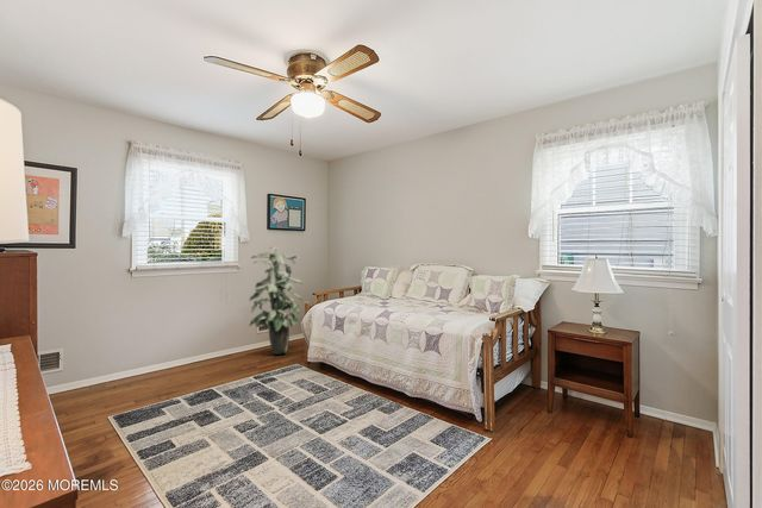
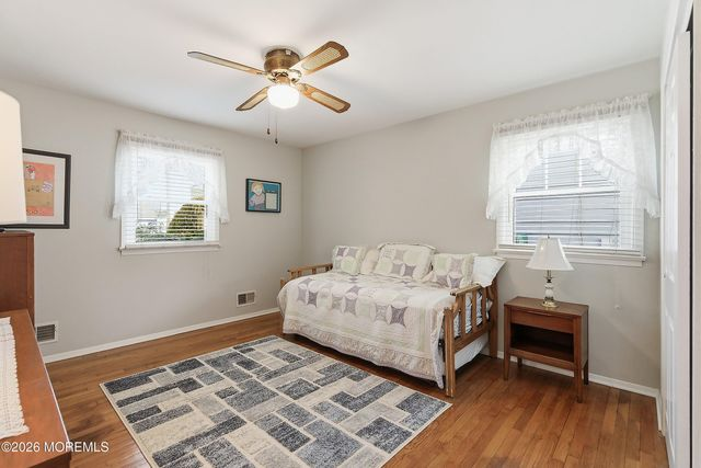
- indoor plant [249,245,305,356]
